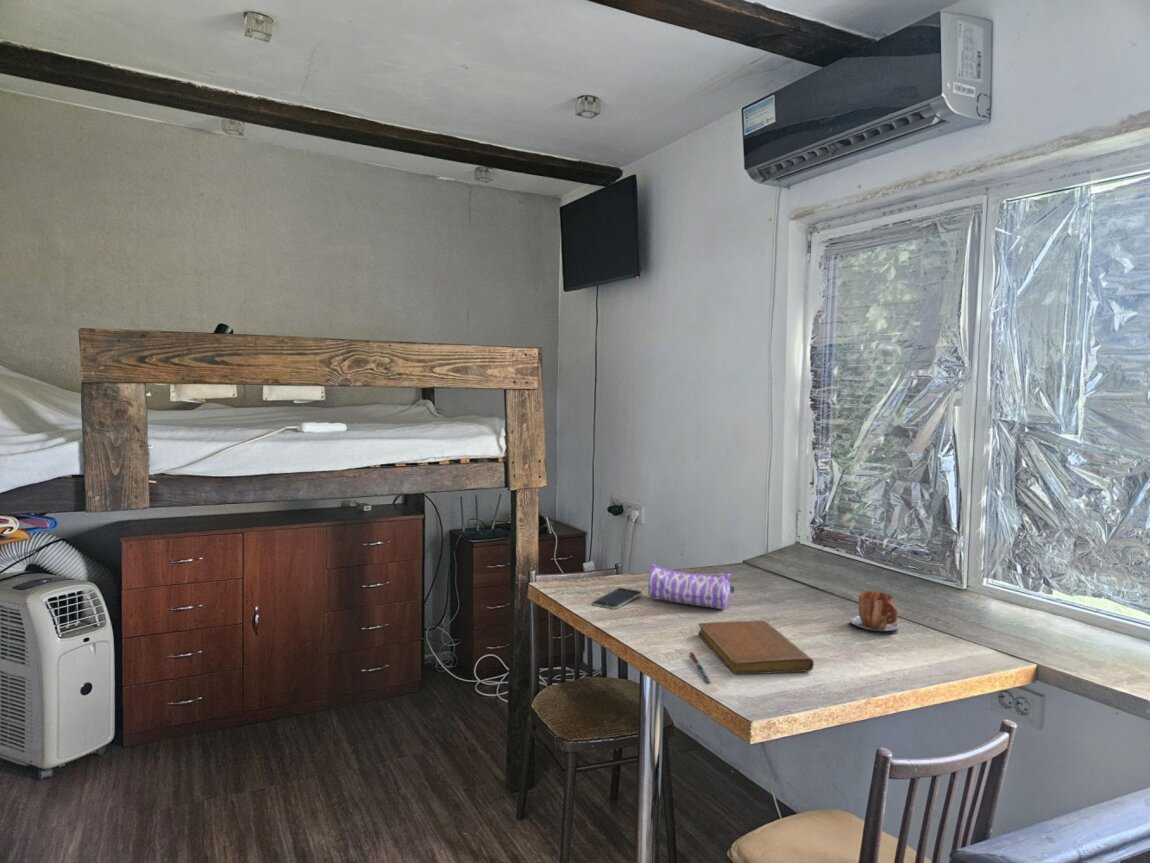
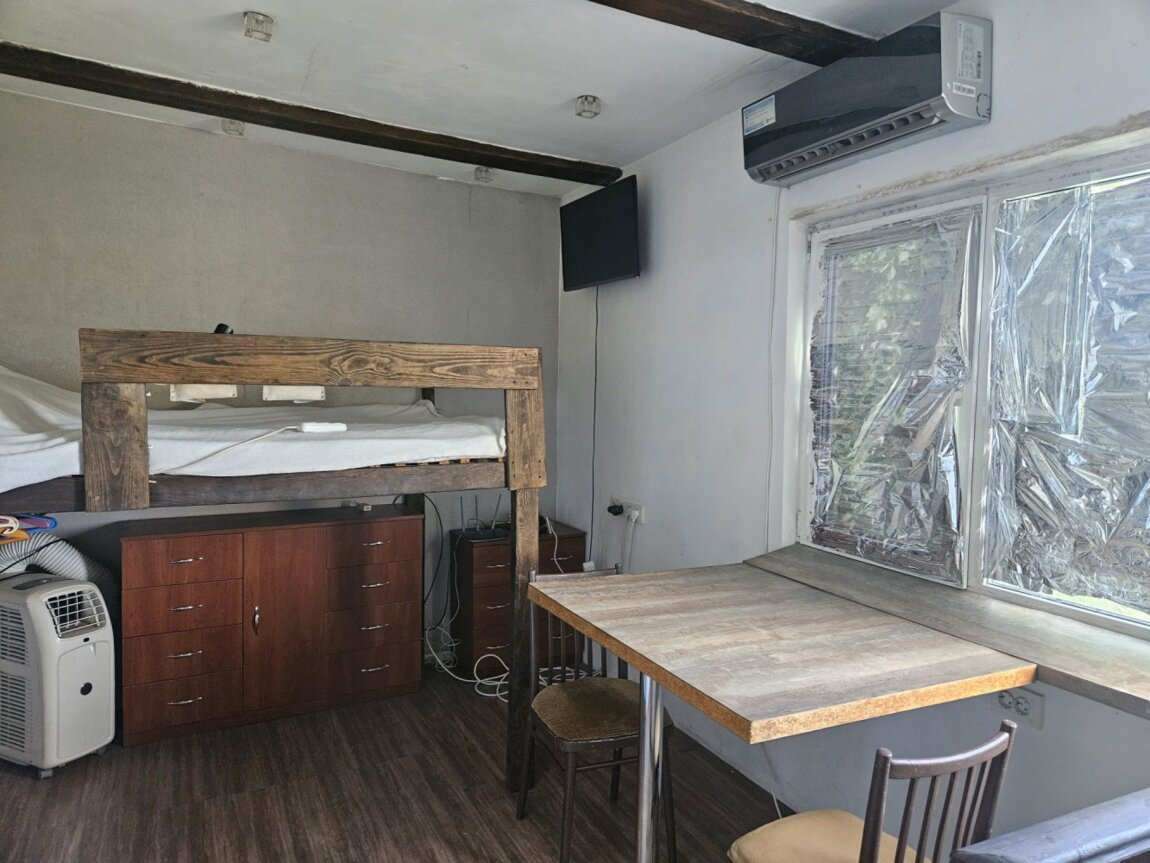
- pen [687,651,713,684]
- pencil case [647,563,735,610]
- smartphone [591,587,643,610]
- mug [849,590,901,632]
- notebook [697,620,815,676]
